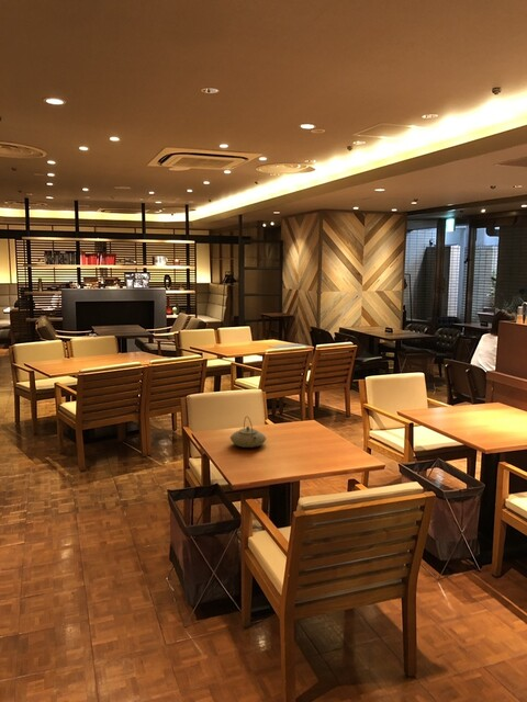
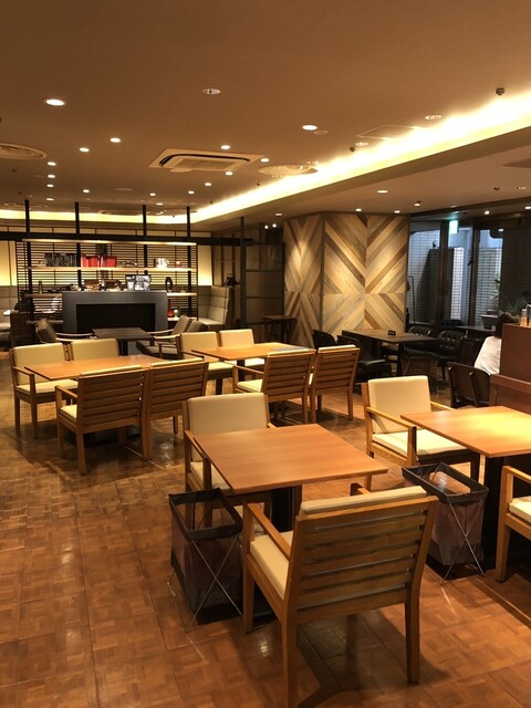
- teapot [228,416,267,449]
